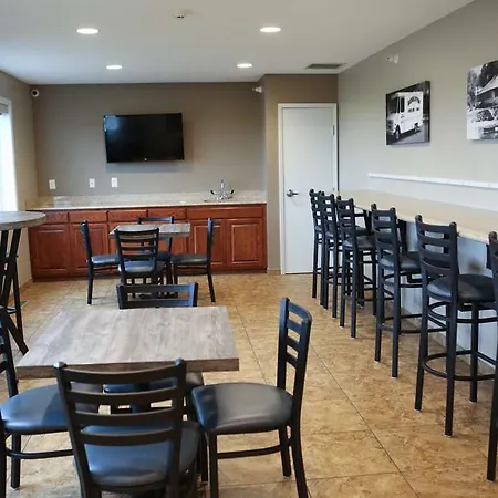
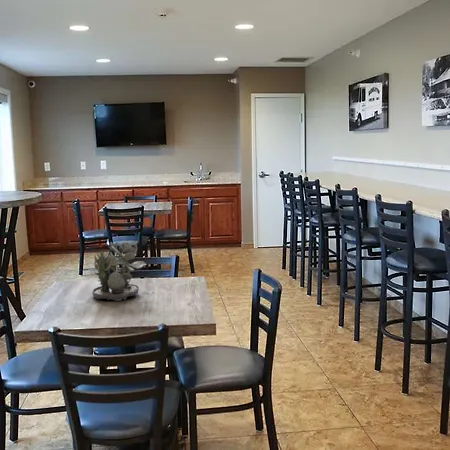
+ succulent plant [91,240,147,302]
